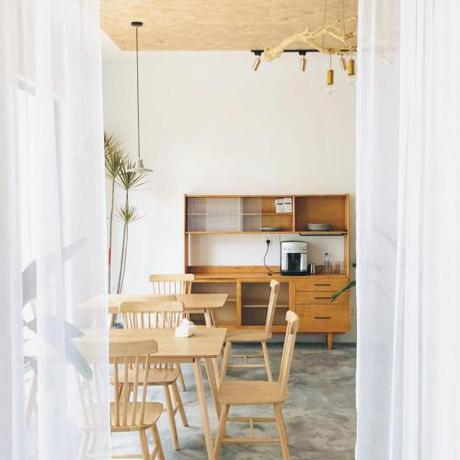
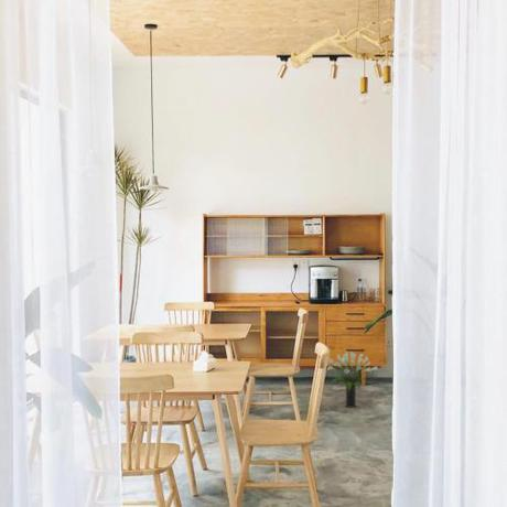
+ potted plant [326,350,379,409]
